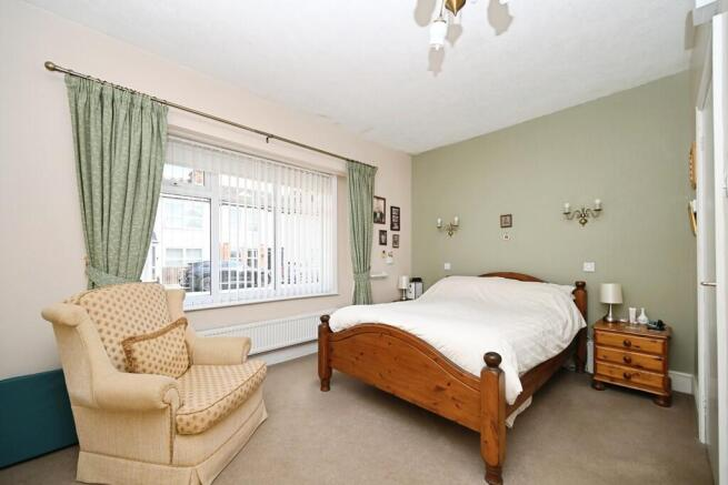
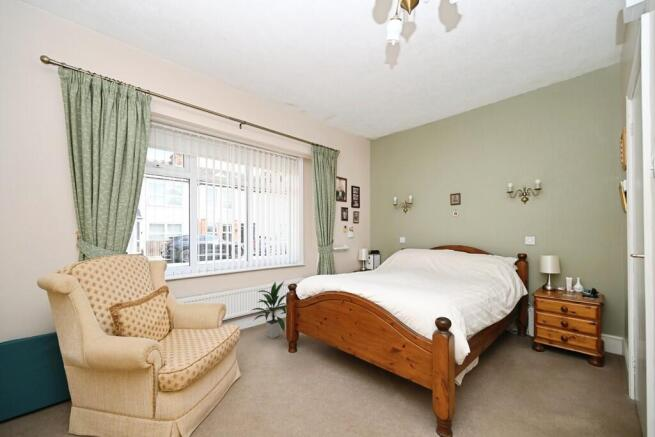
+ indoor plant [249,280,287,339]
